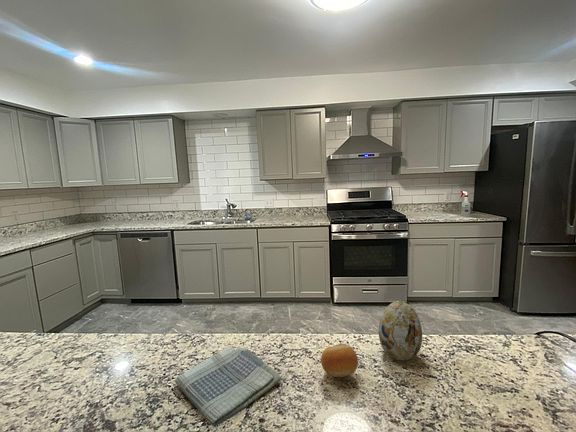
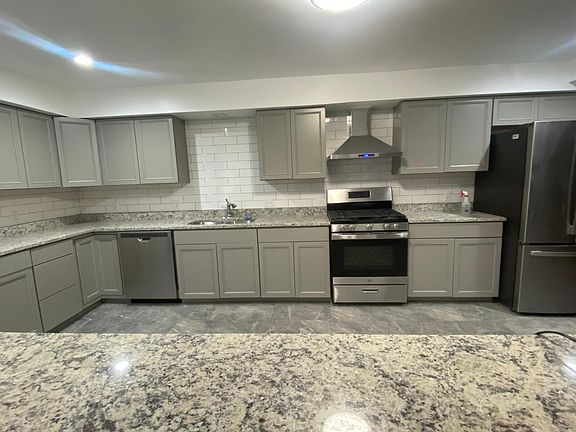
- dish towel [174,344,282,428]
- fruit [320,343,359,378]
- decorative egg [378,300,423,362]
